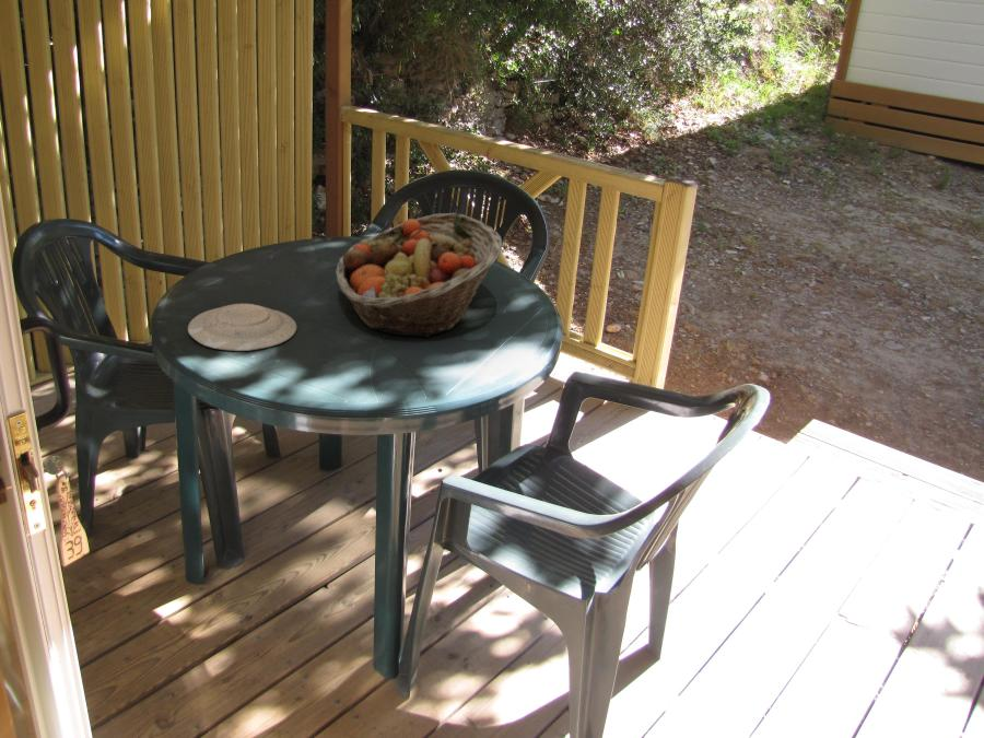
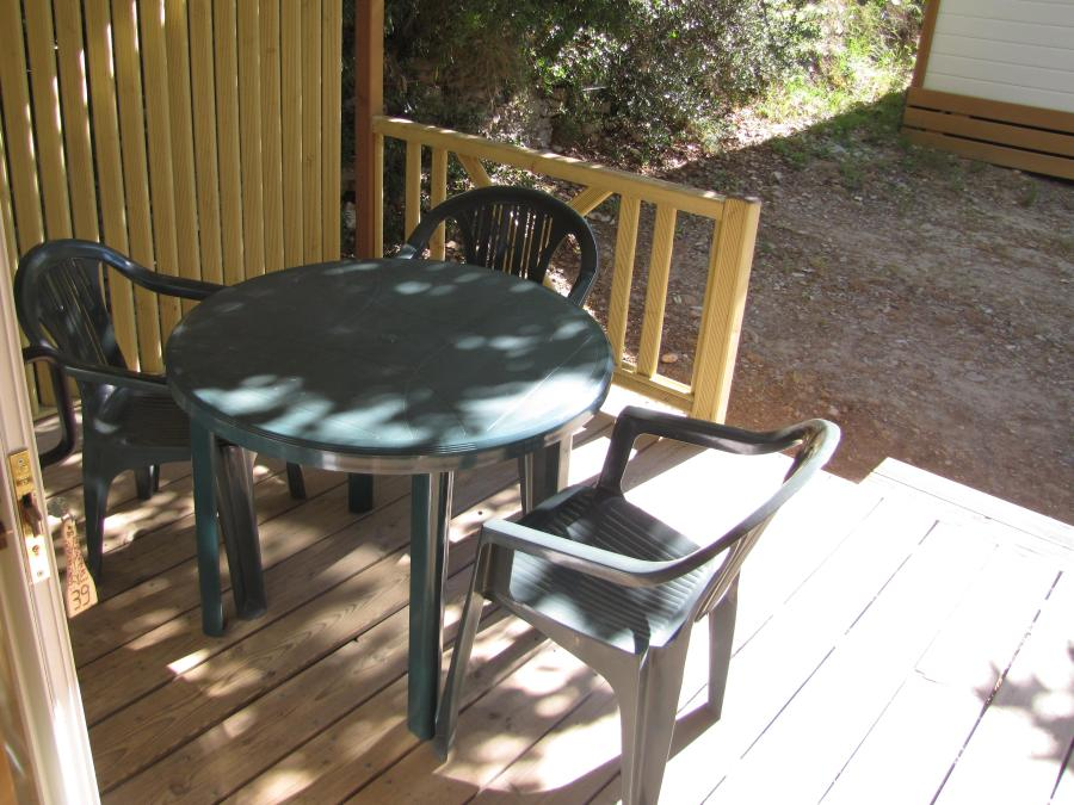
- plate [187,303,297,352]
- fruit basket [335,212,503,339]
